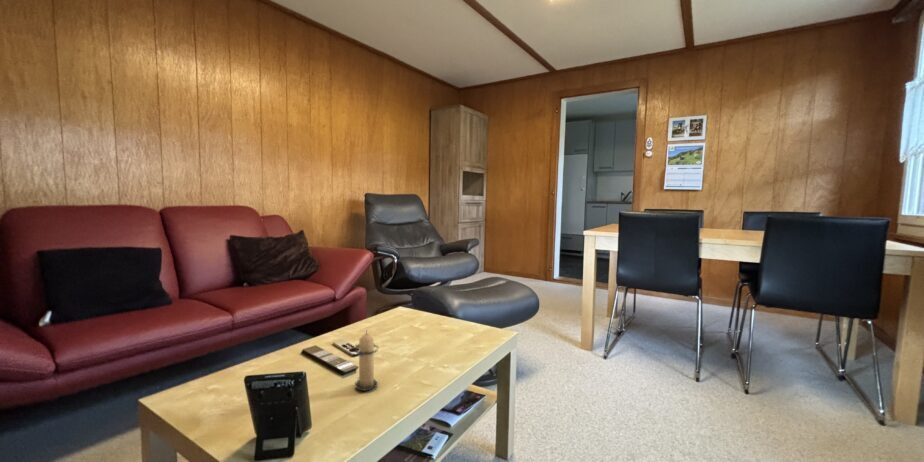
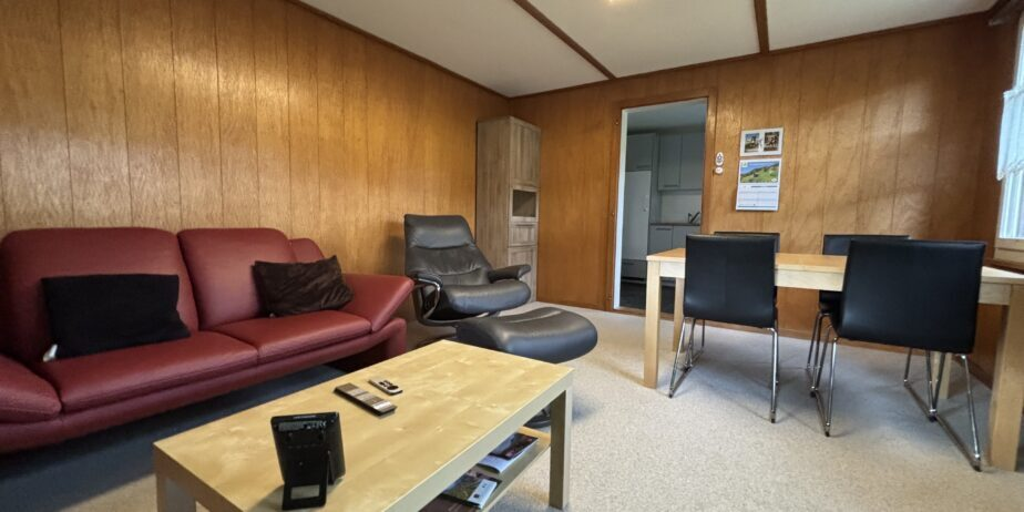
- candle [353,329,381,392]
